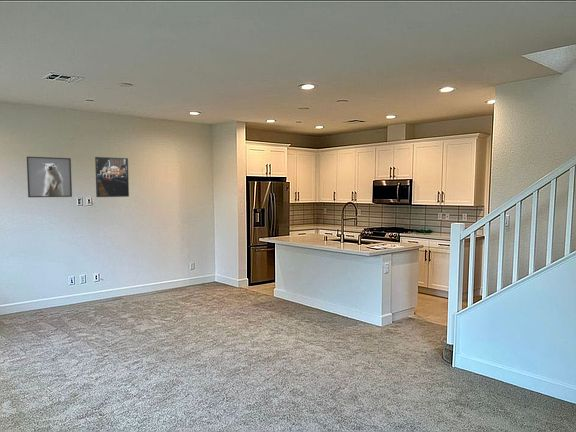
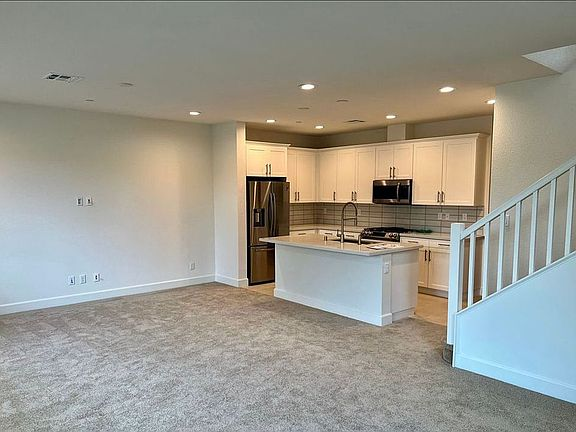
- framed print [94,156,130,198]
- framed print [26,155,73,198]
